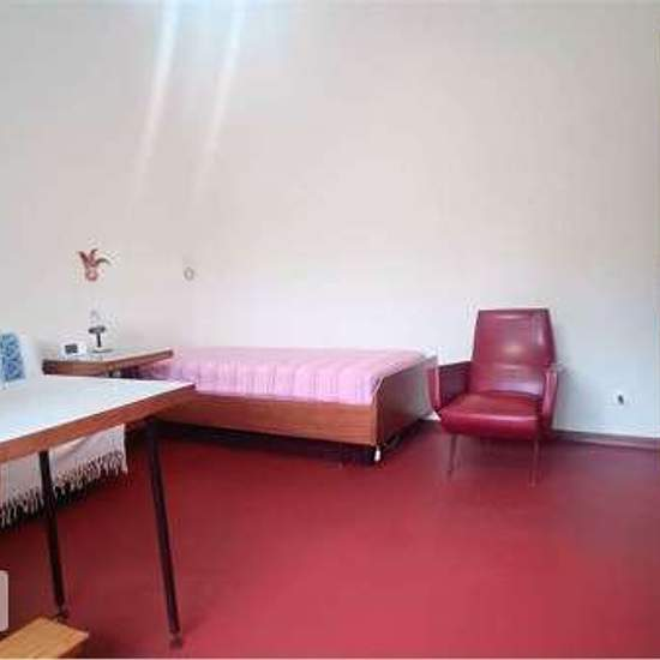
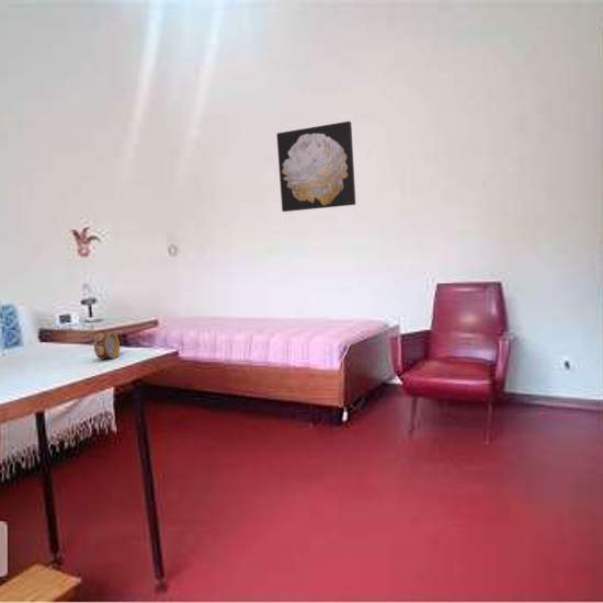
+ alarm clock [93,332,121,360]
+ wall art [276,121,356,213]
